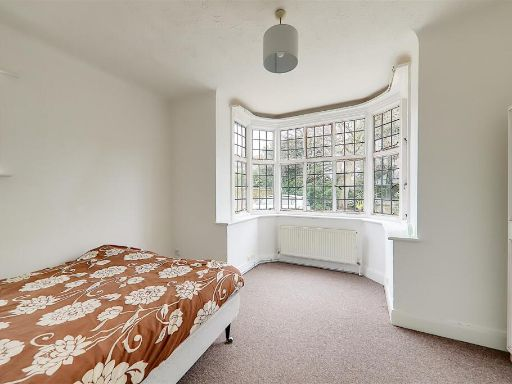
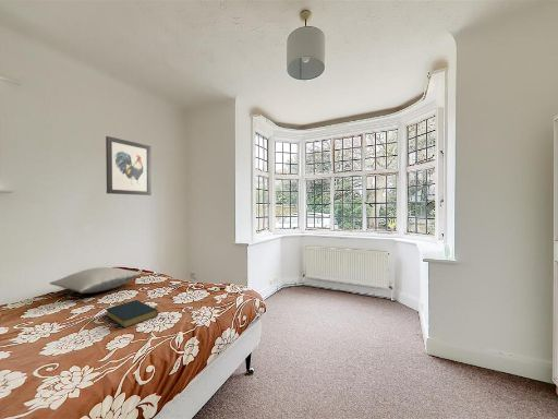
+ wall art [105,135,153,196]
+ hardback book [104,299,159,330]
+ pillow [49,266,142,295]
